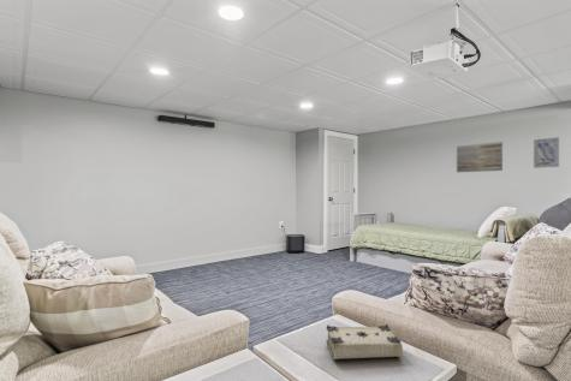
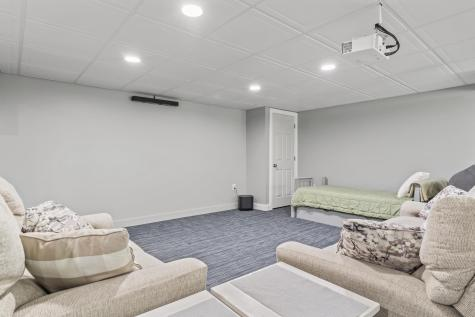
- wall art [456,141,504,173]
- wall art [533,136,560,169]
- book [325,323,404,362]
